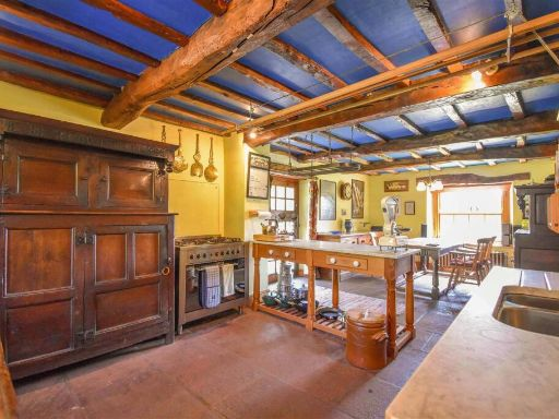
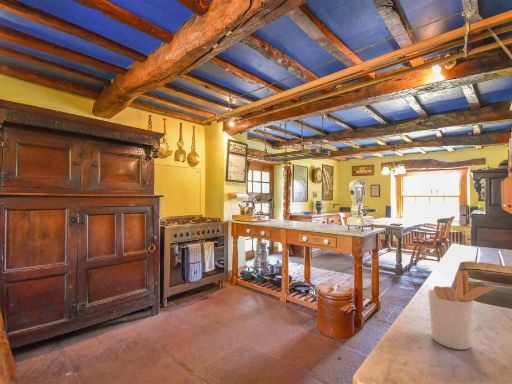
+ utensil holder [427,270,501,351]
